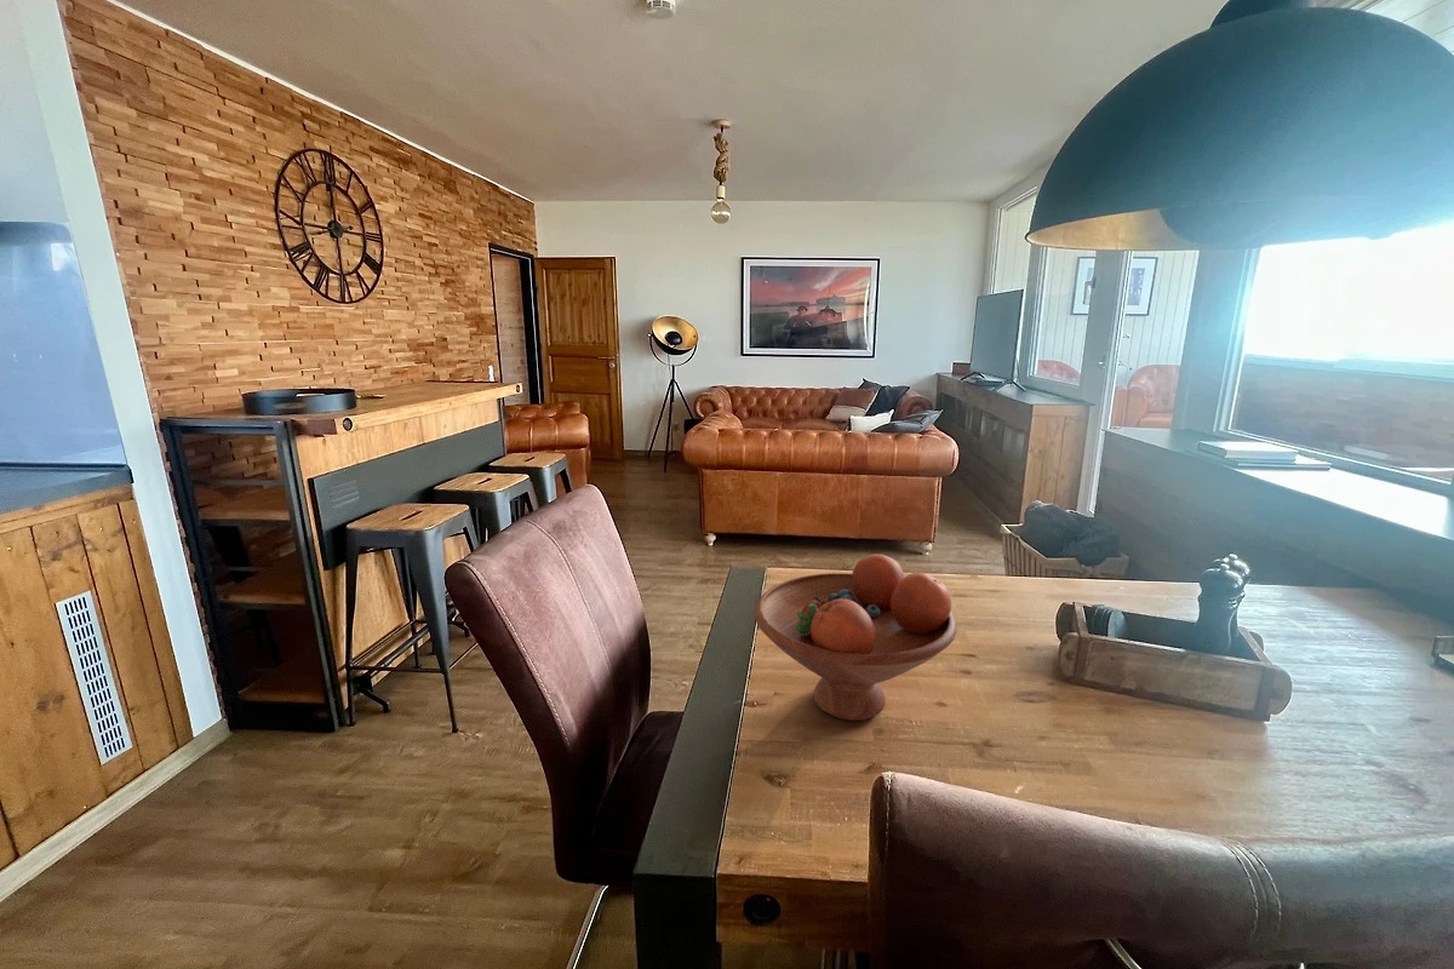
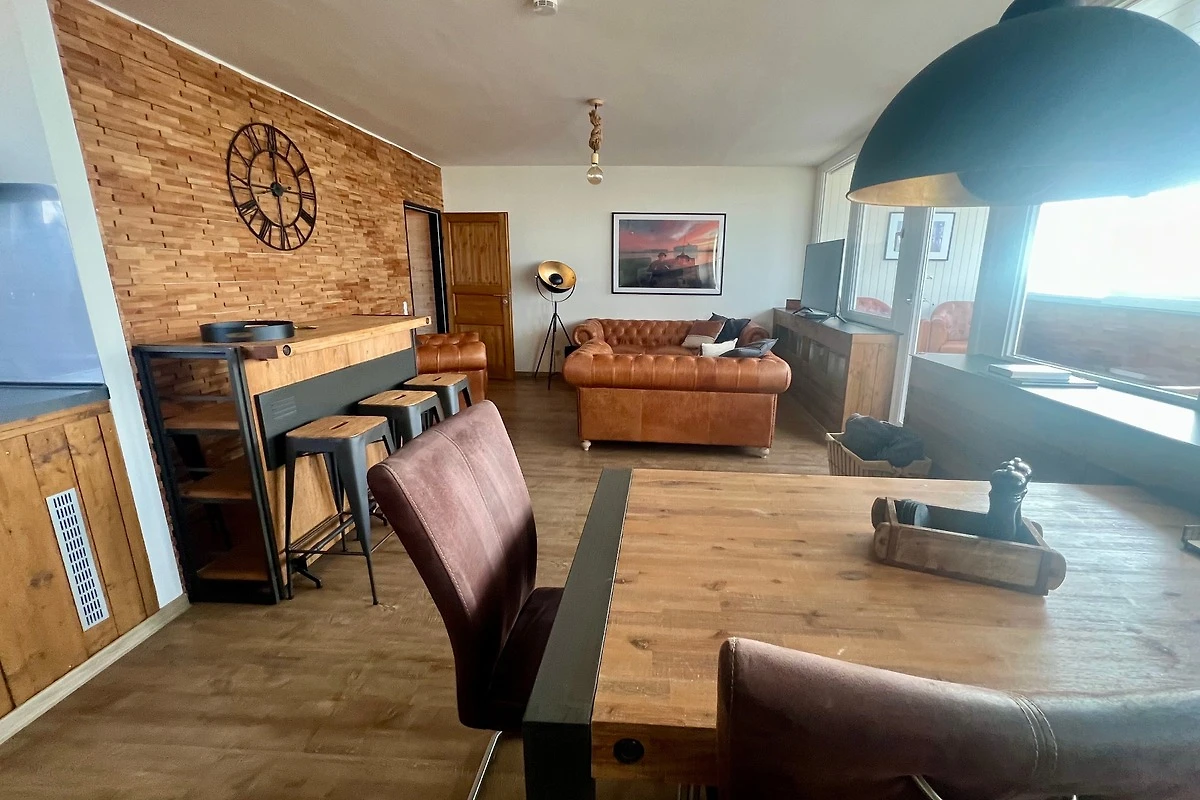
- fruit bowl [754,554,957,722]
